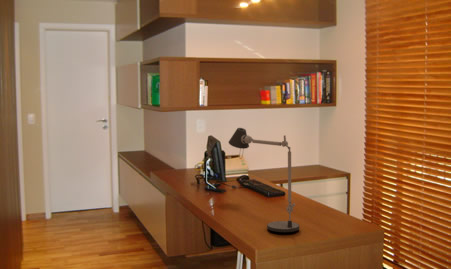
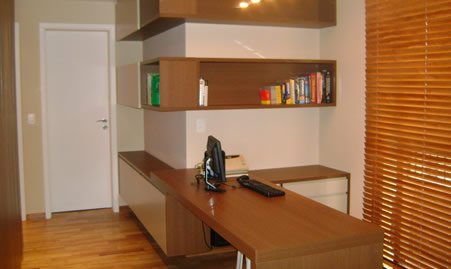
- desk lamp [228,127,300,233]
